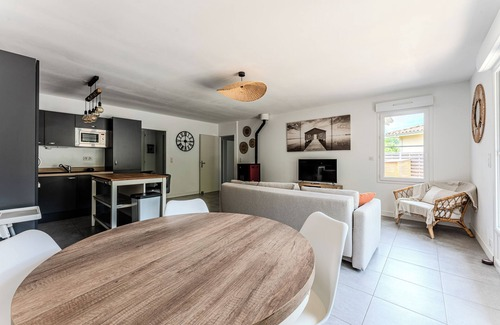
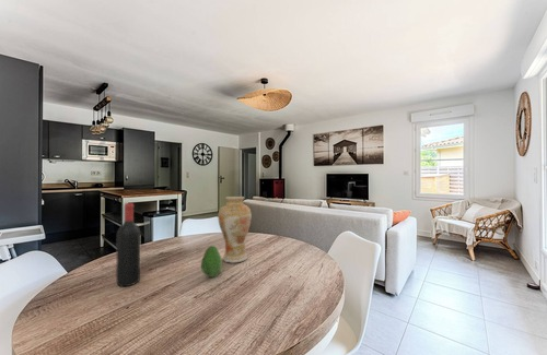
+ vase [217,196,253,264]
+ wine bottle [115,202,141,287]
+ fruit [200,245,223,279]
